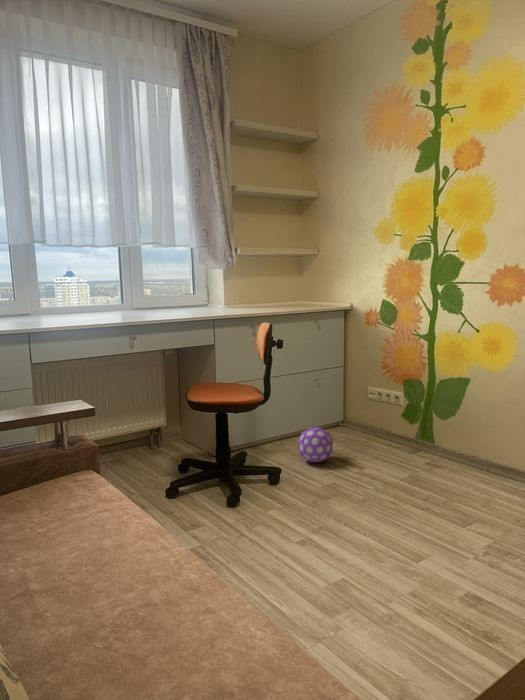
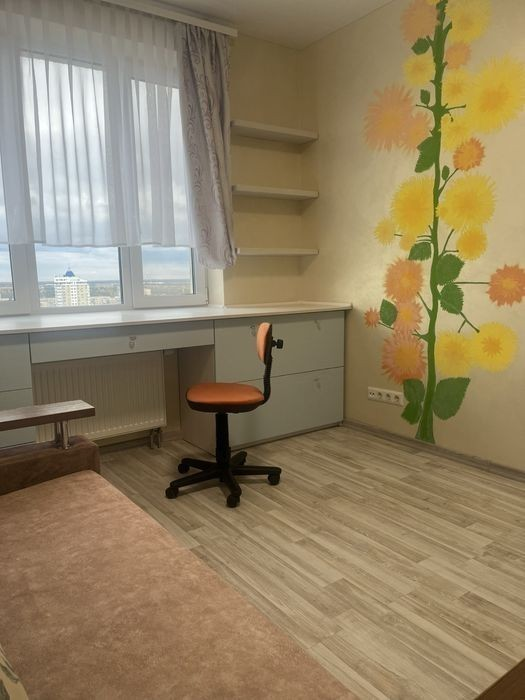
- decorative ball [297,426,334,464]
